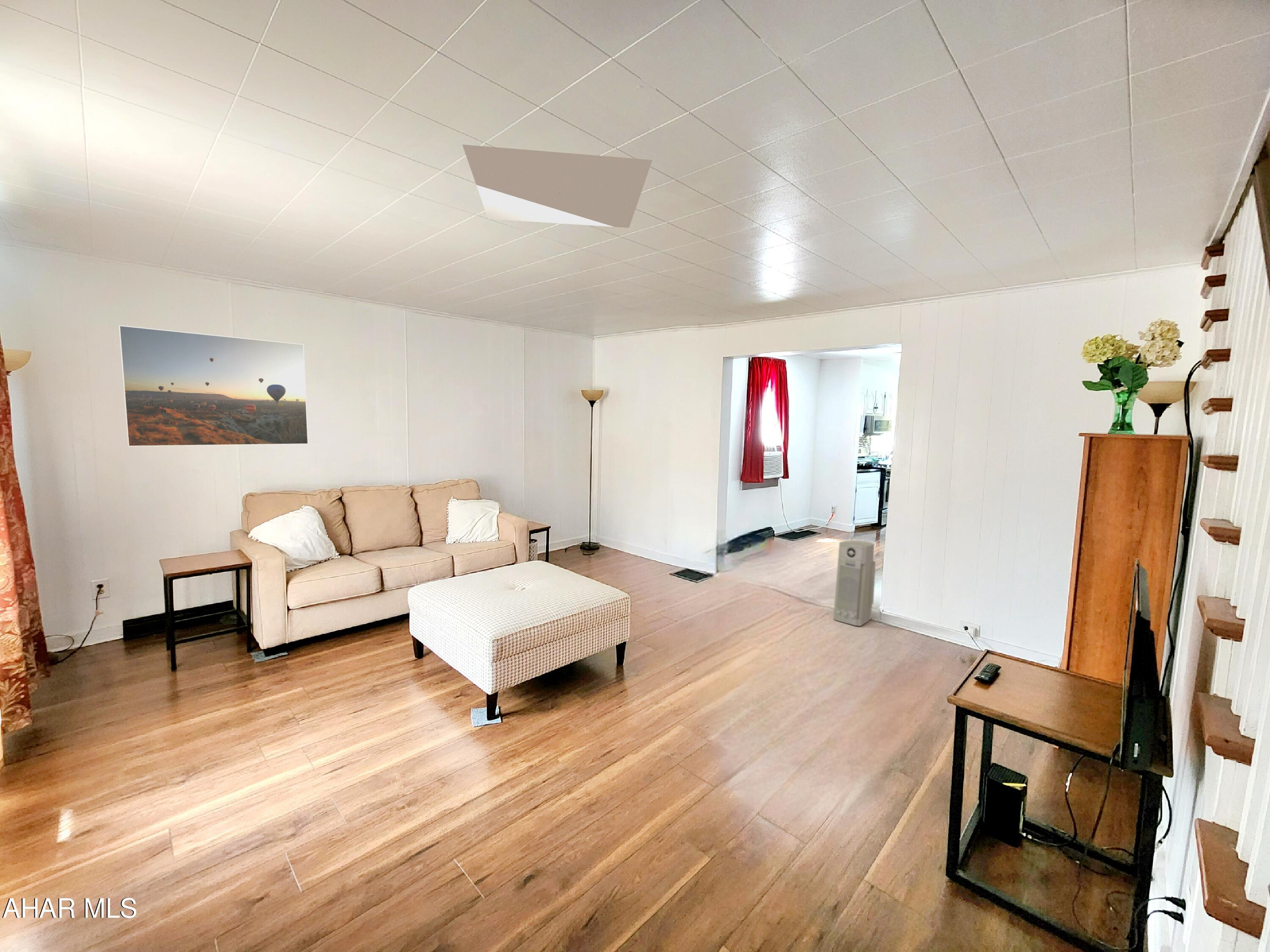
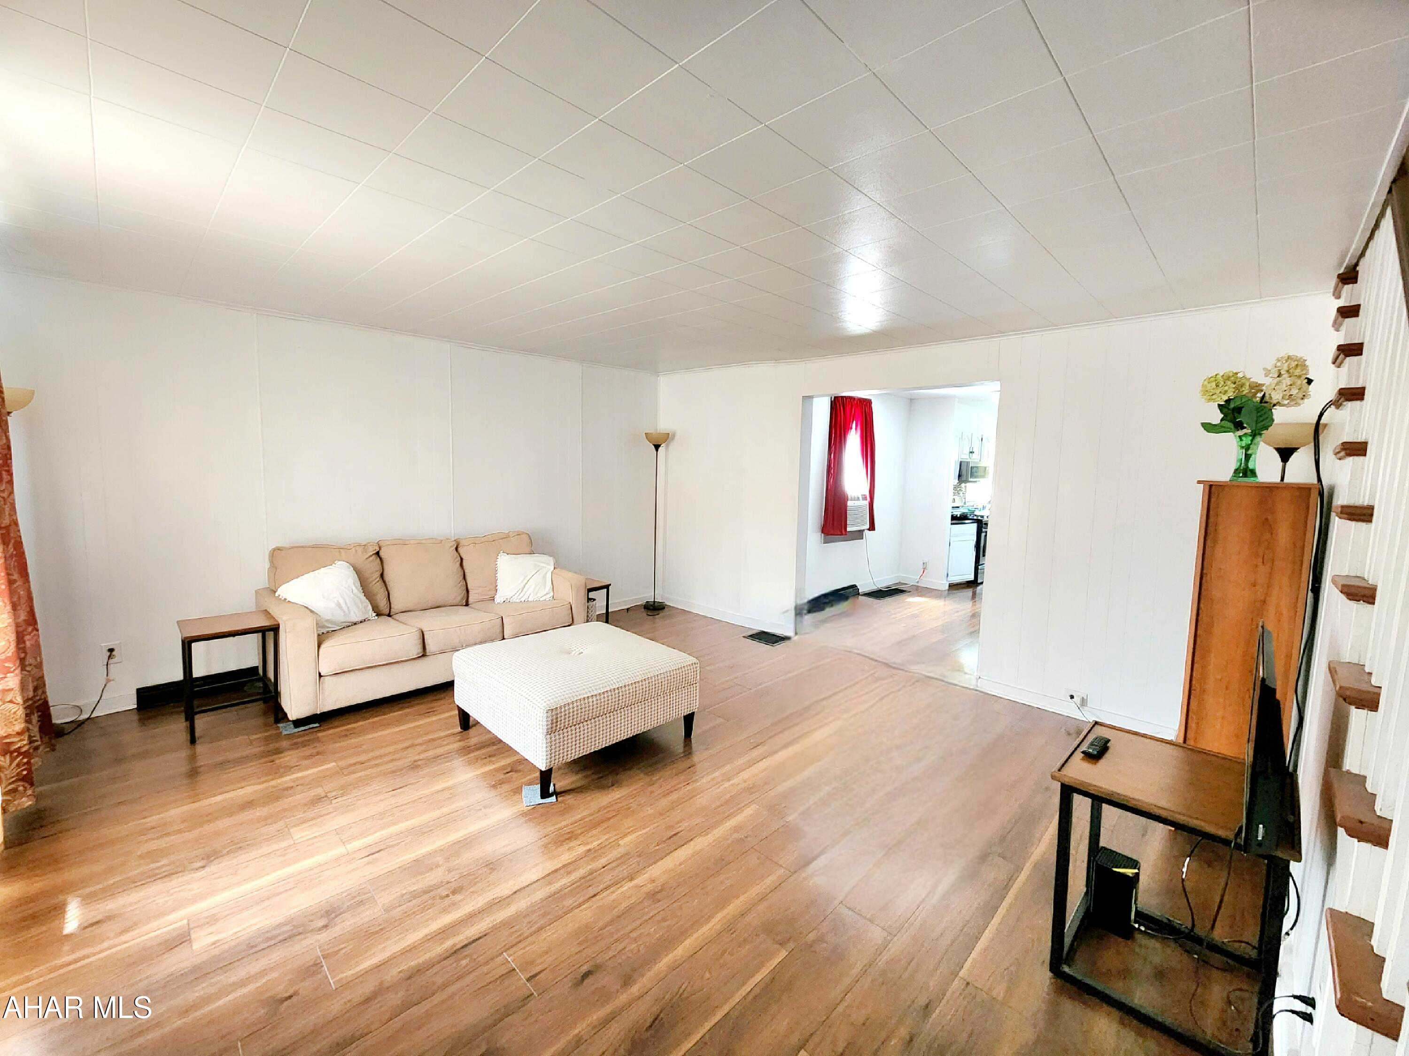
- ceiling light [462,144,653,228]
- air purifier [833,540,876,626]
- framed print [119,325,309,447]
